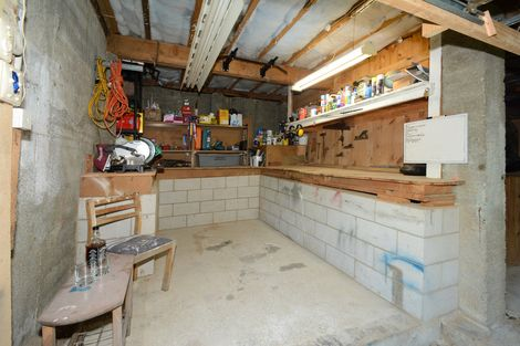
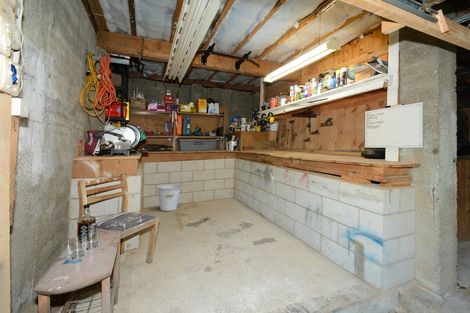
+ bucket [156,184,182,212]
